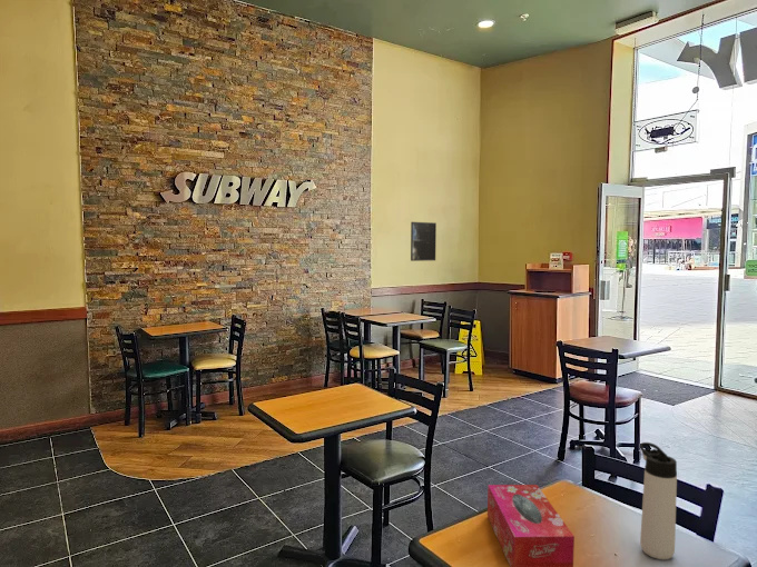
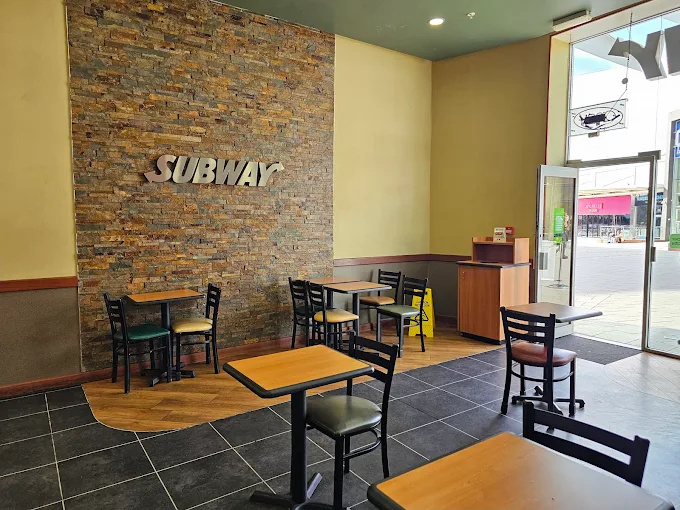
- thermos bottle [639,441,678,560]
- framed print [410,221,438,262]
- tissue box [486,484,576,567]
